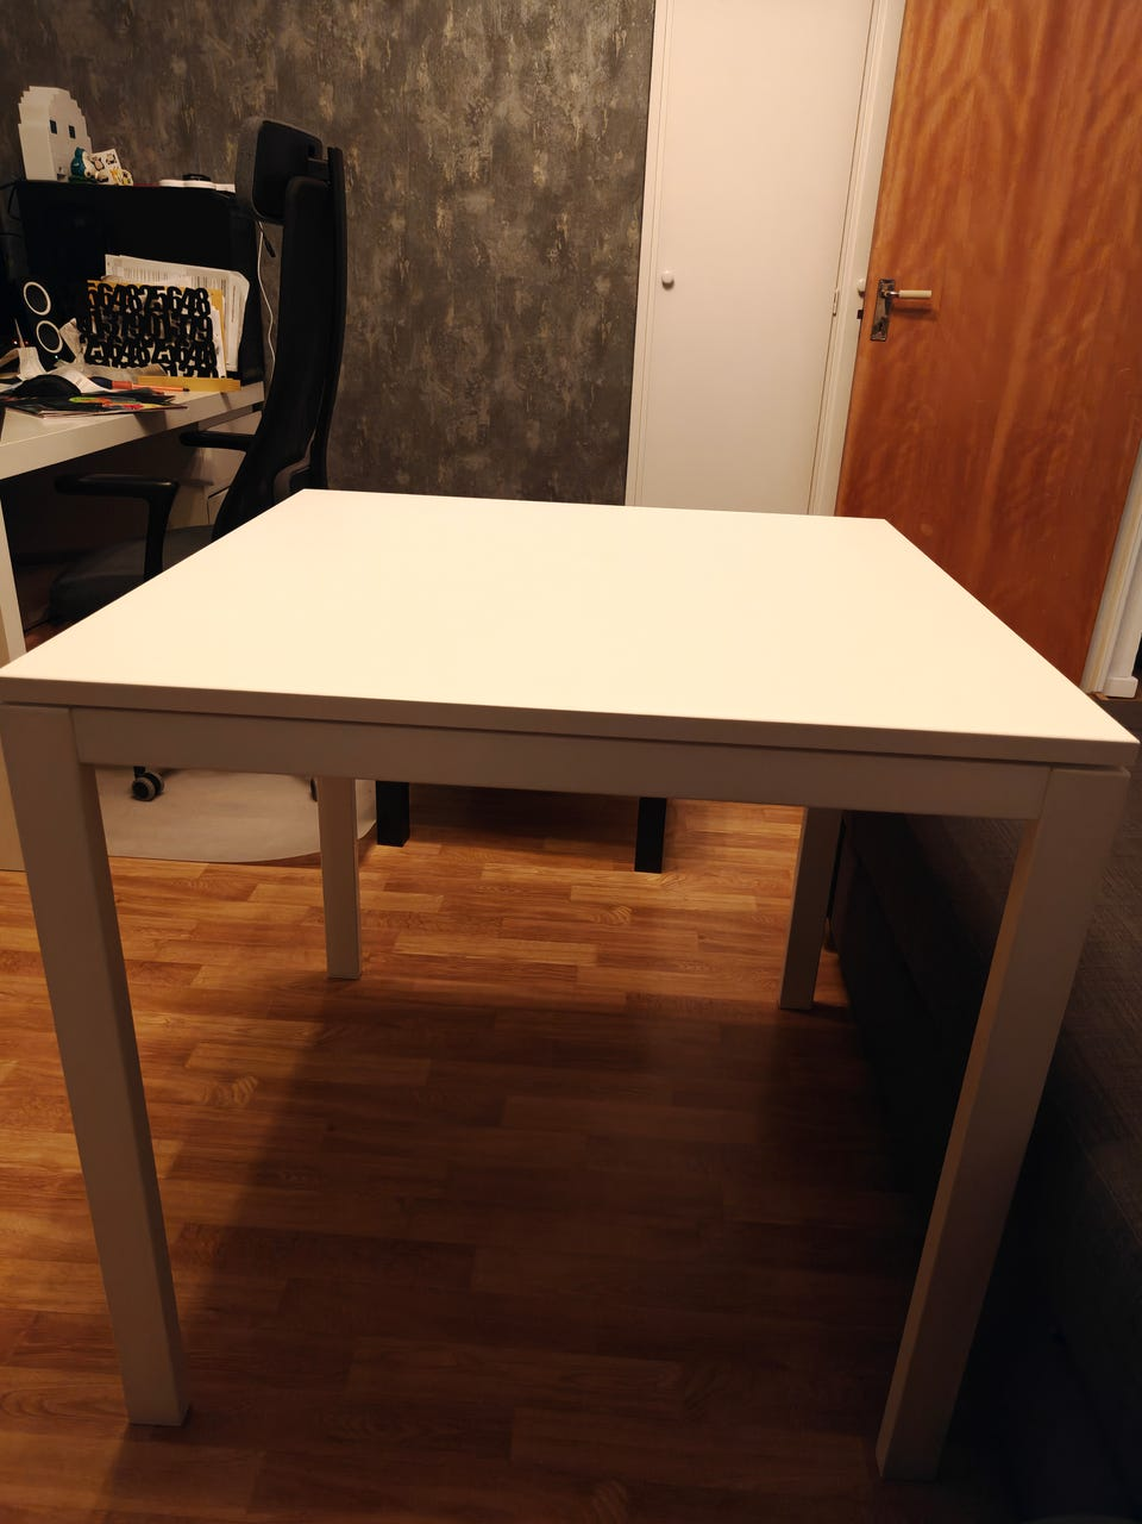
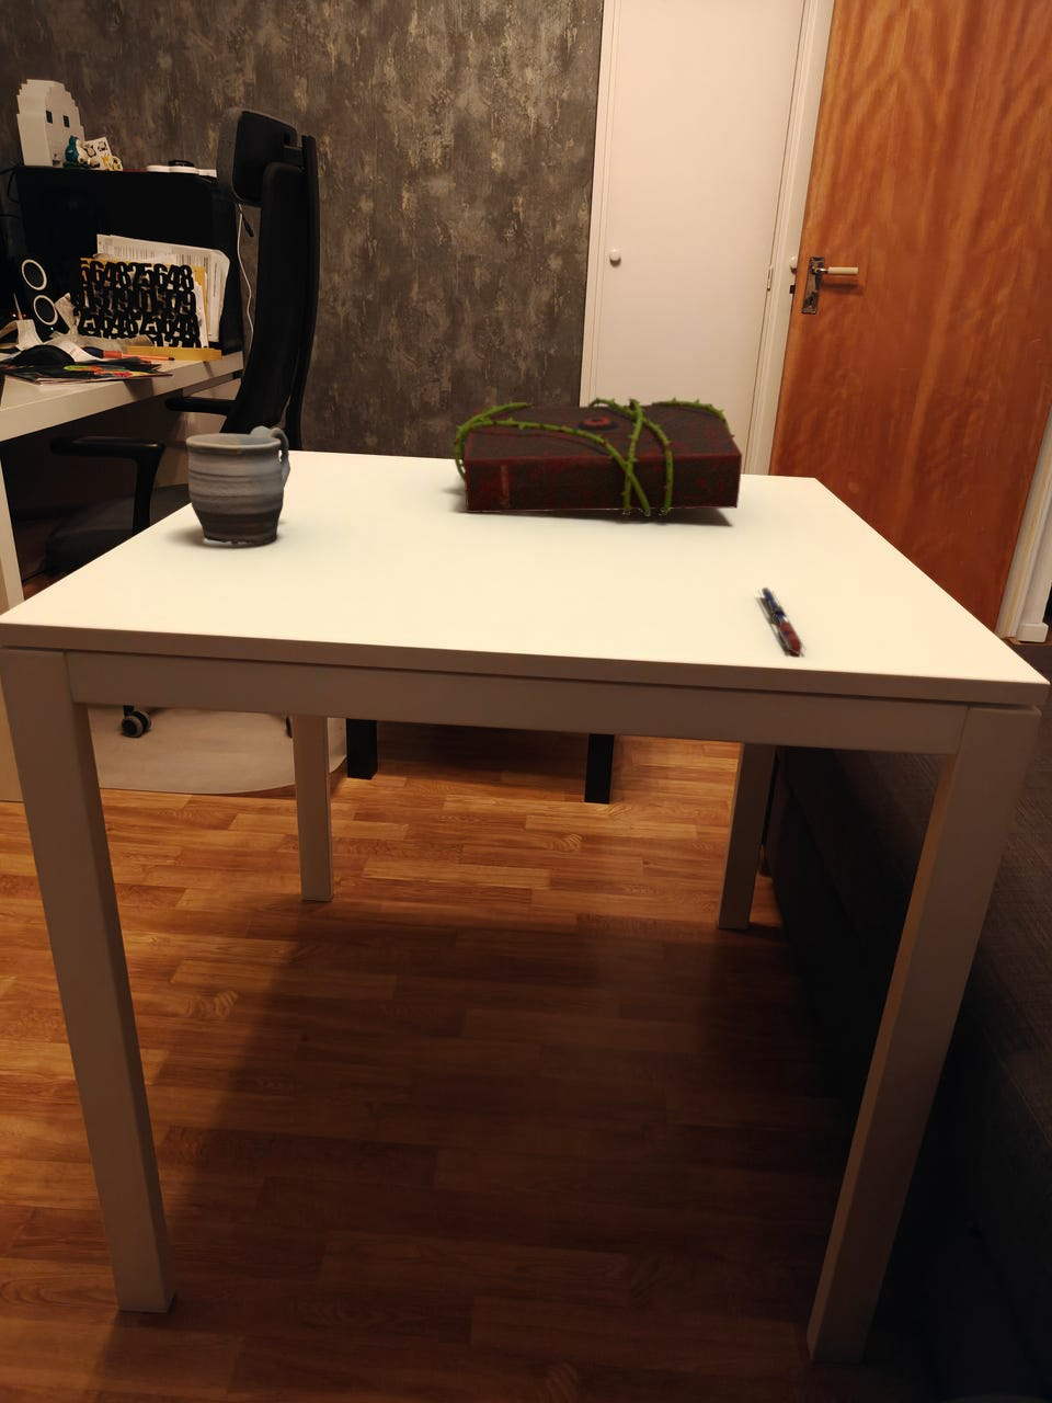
+ mug [186,425,292,546]
+ book [451,395,743,518]
+ pen [757,587,807,655]
